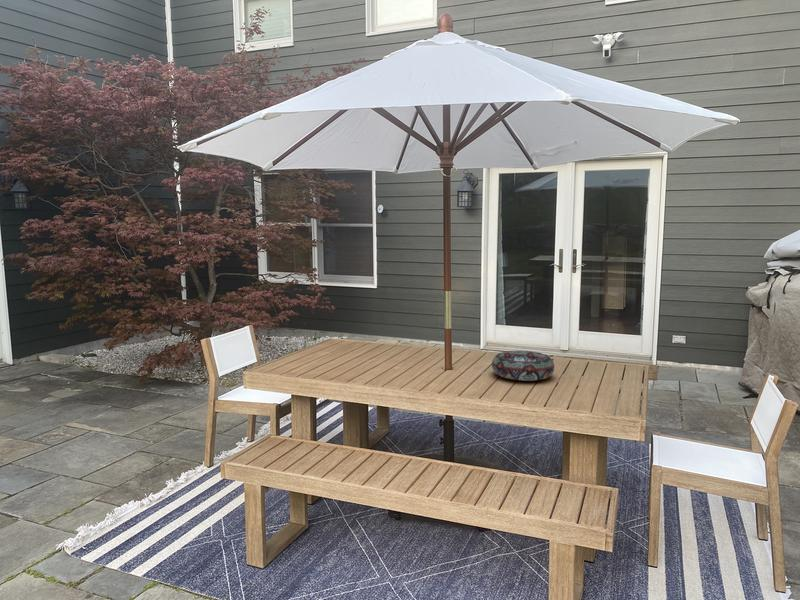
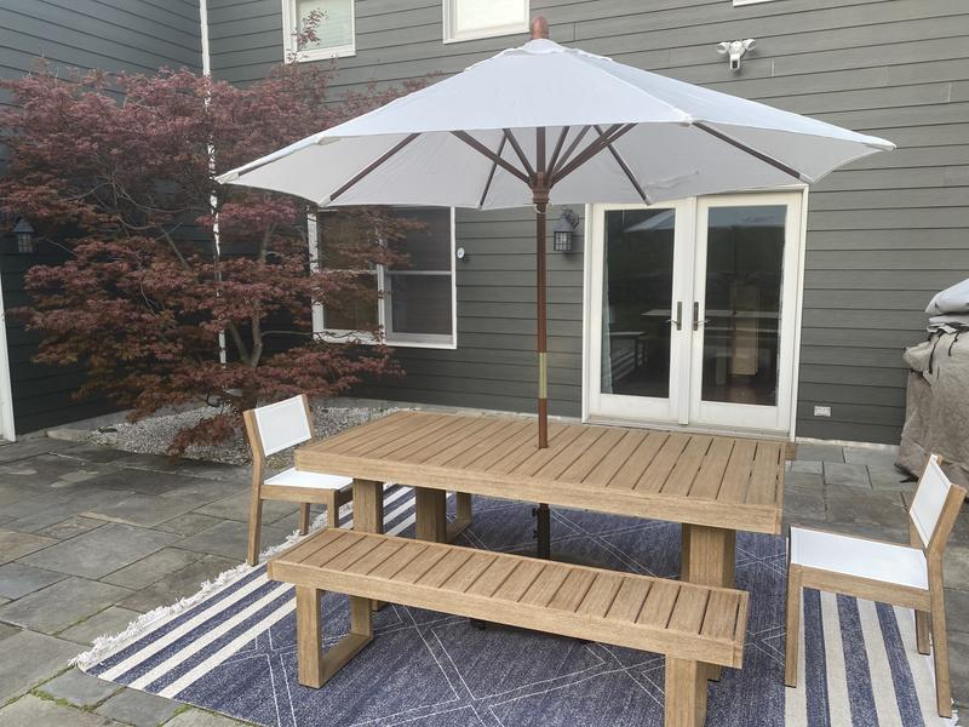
- decorative bowl [491,350,555,382]
